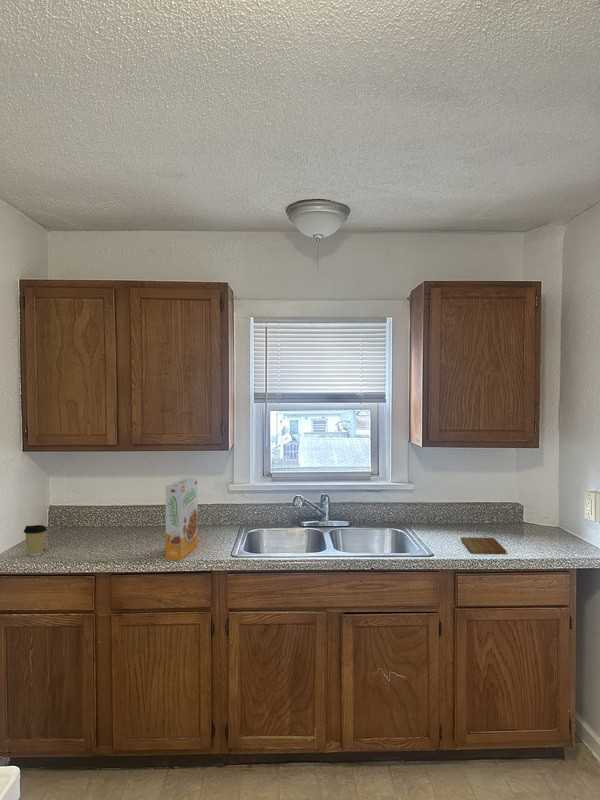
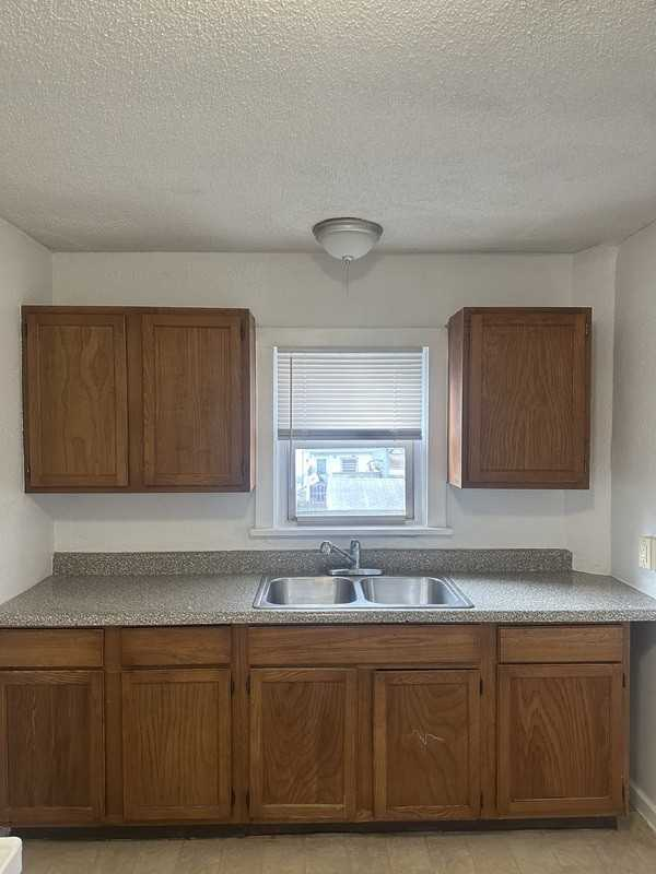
- cutting board [460,536,507,555]
- coffee cup [23,524,48,557]
- cereal box [165,477,199,561]
